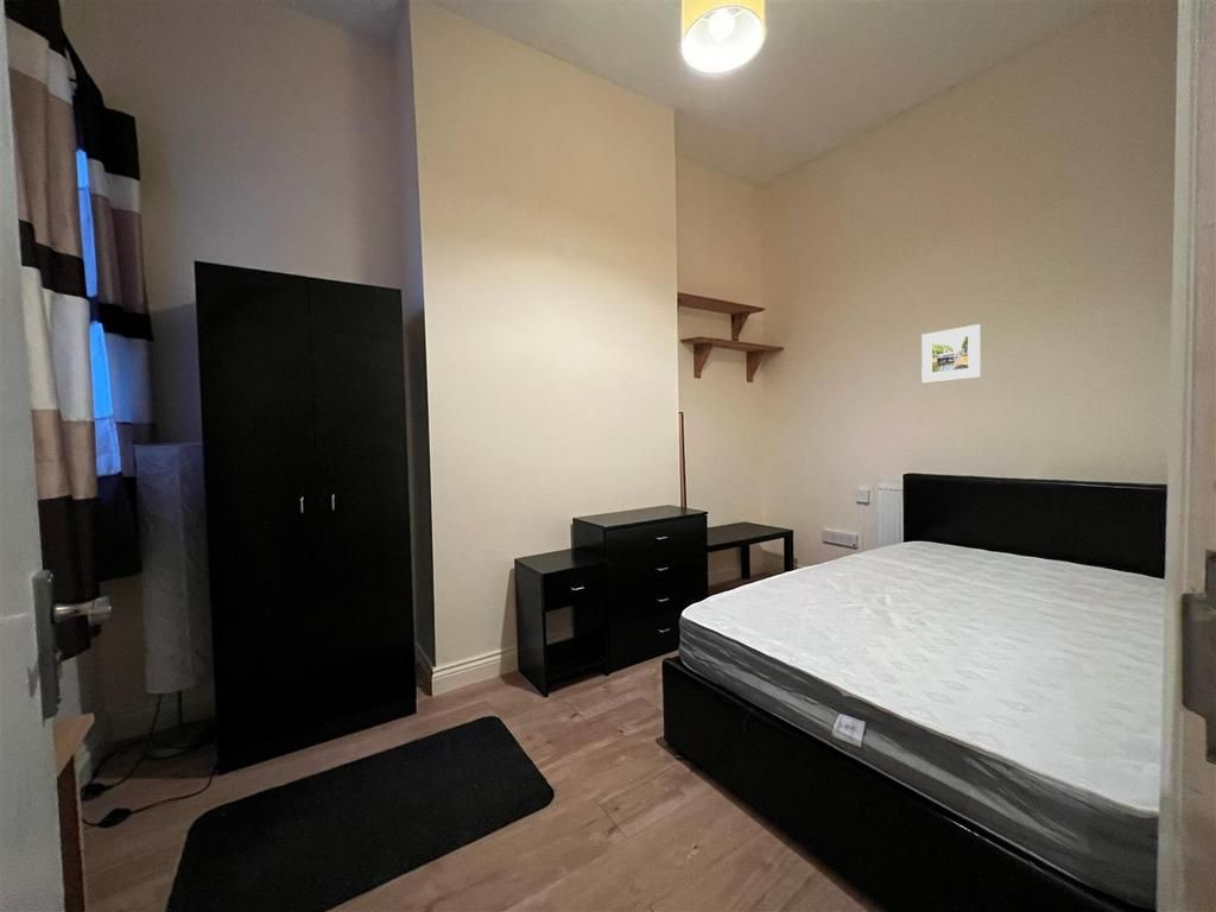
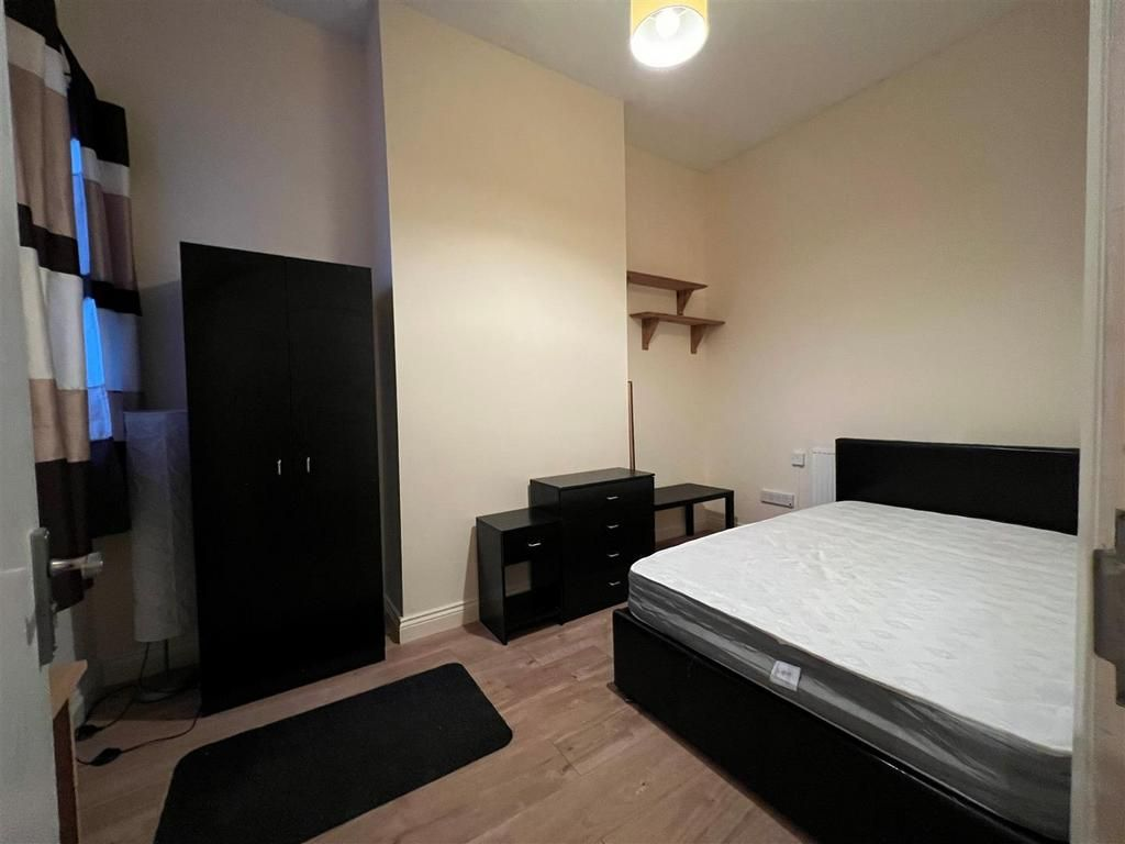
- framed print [920,323,982,385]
